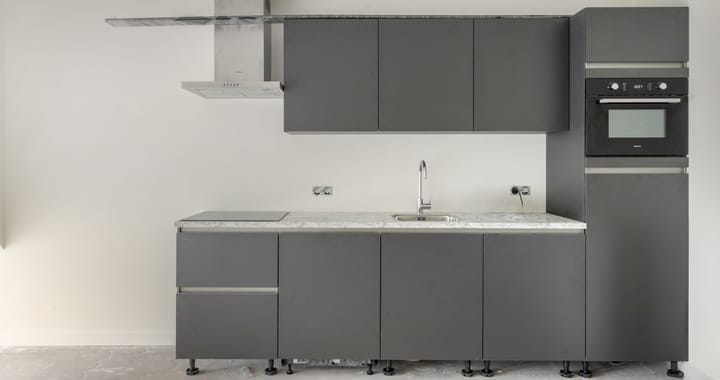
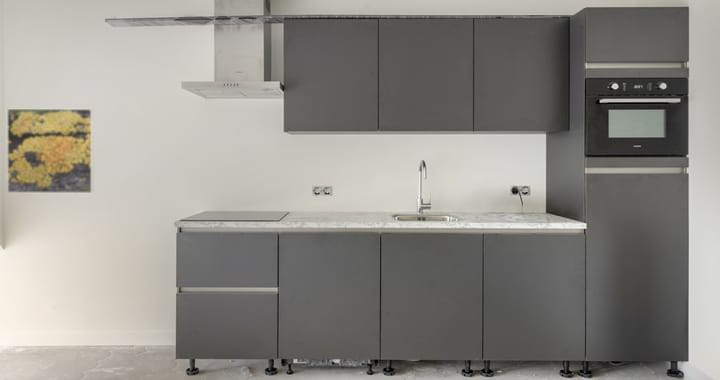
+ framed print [6,108,95,194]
